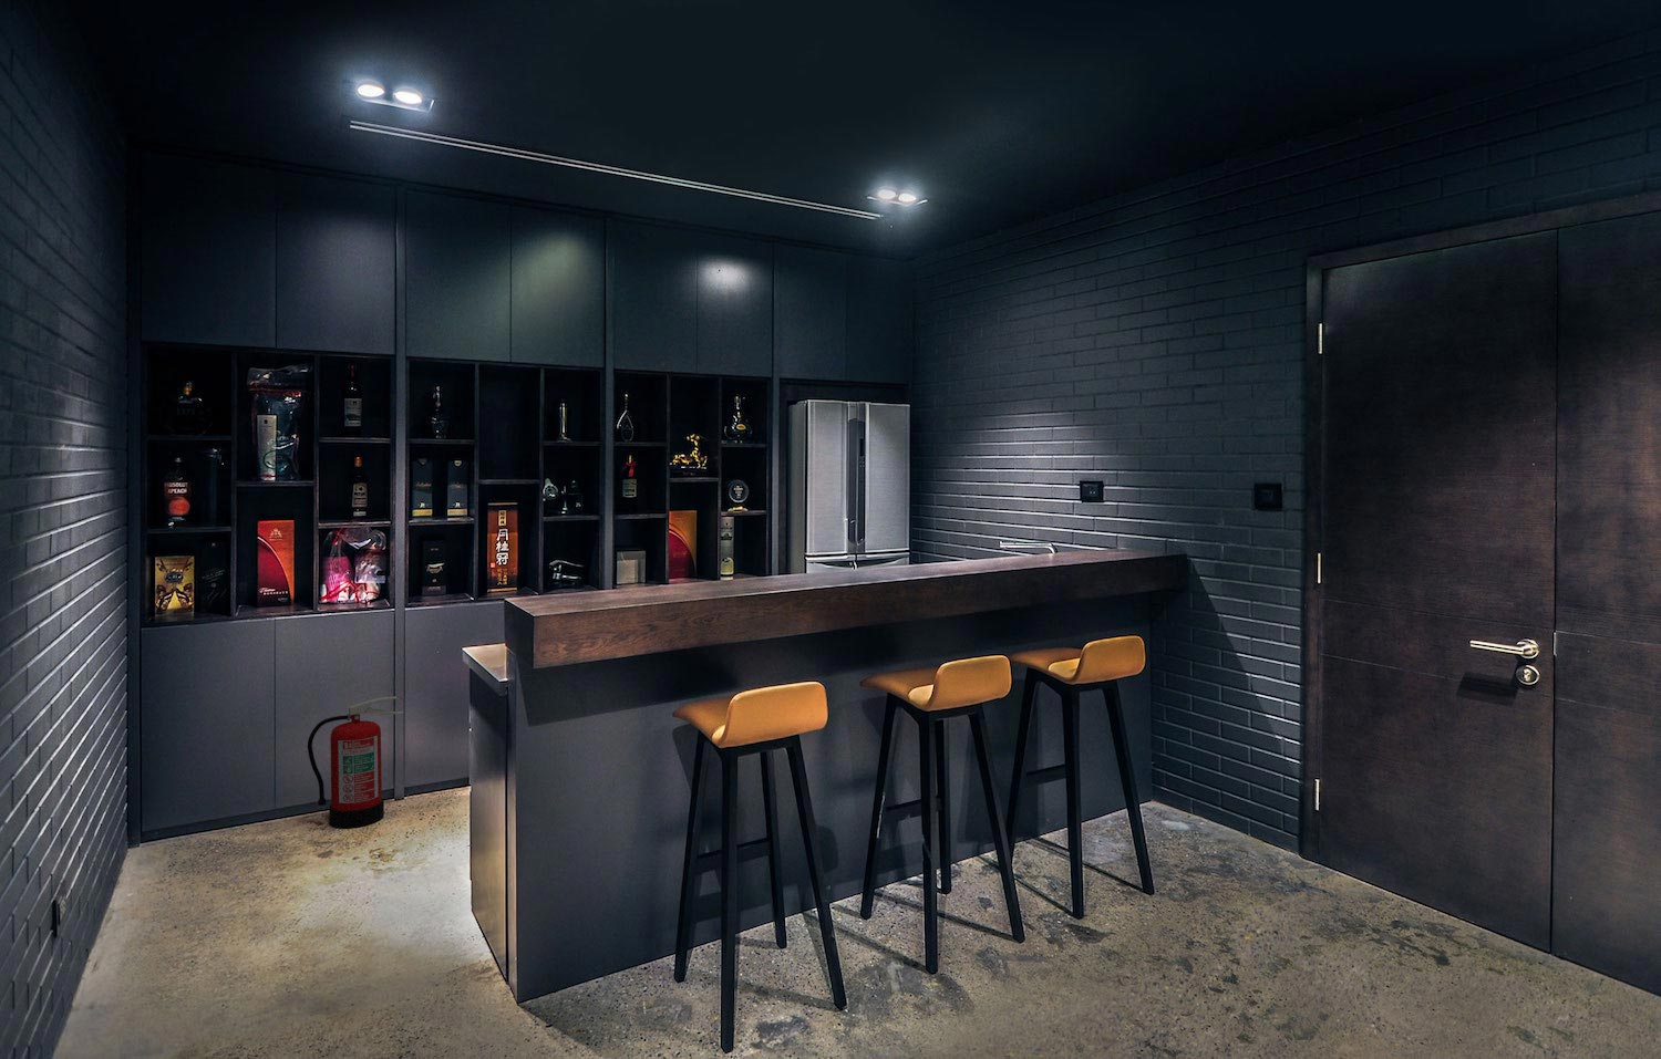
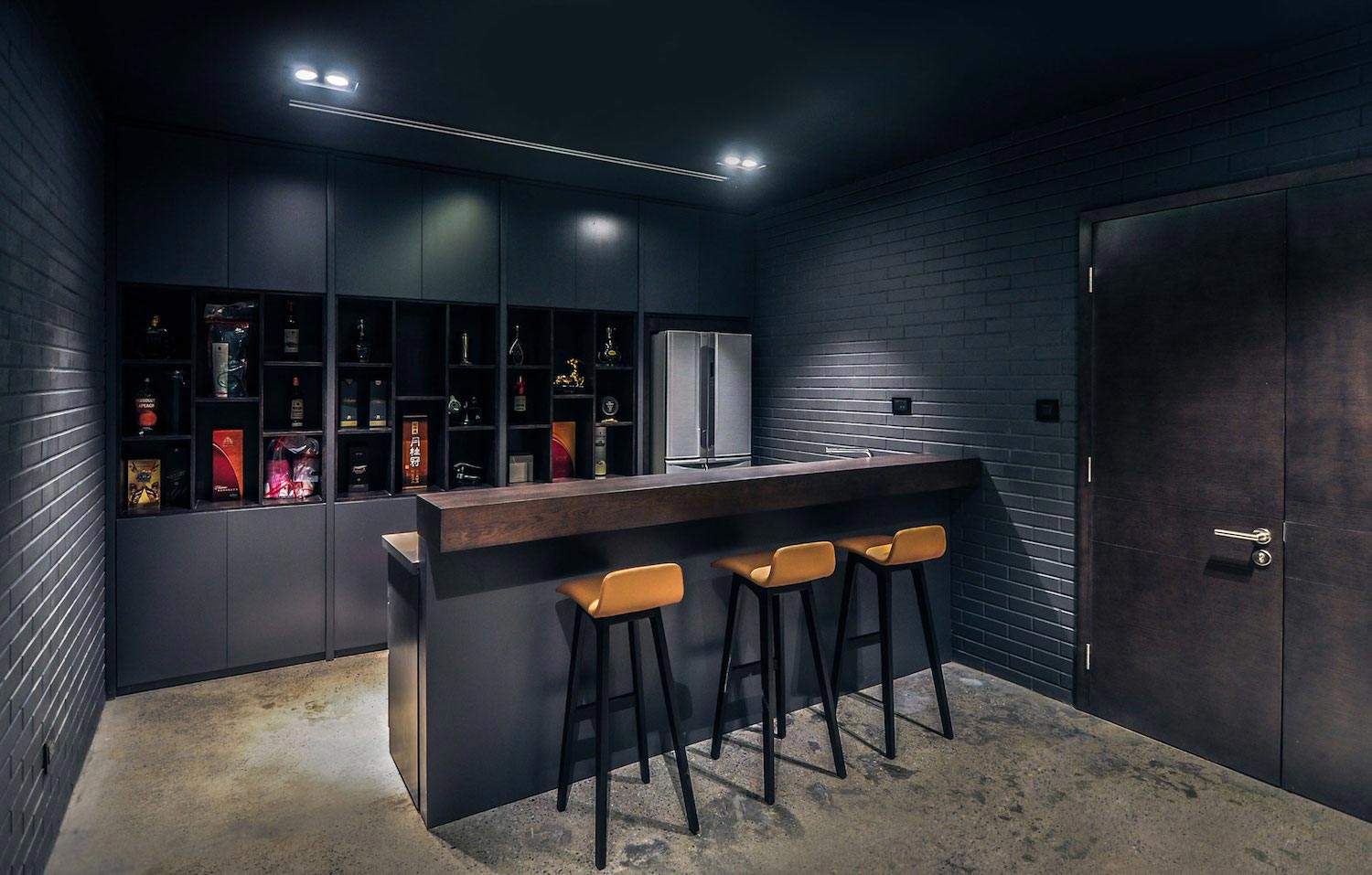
- fire extinguisher [306,695,404,829]
